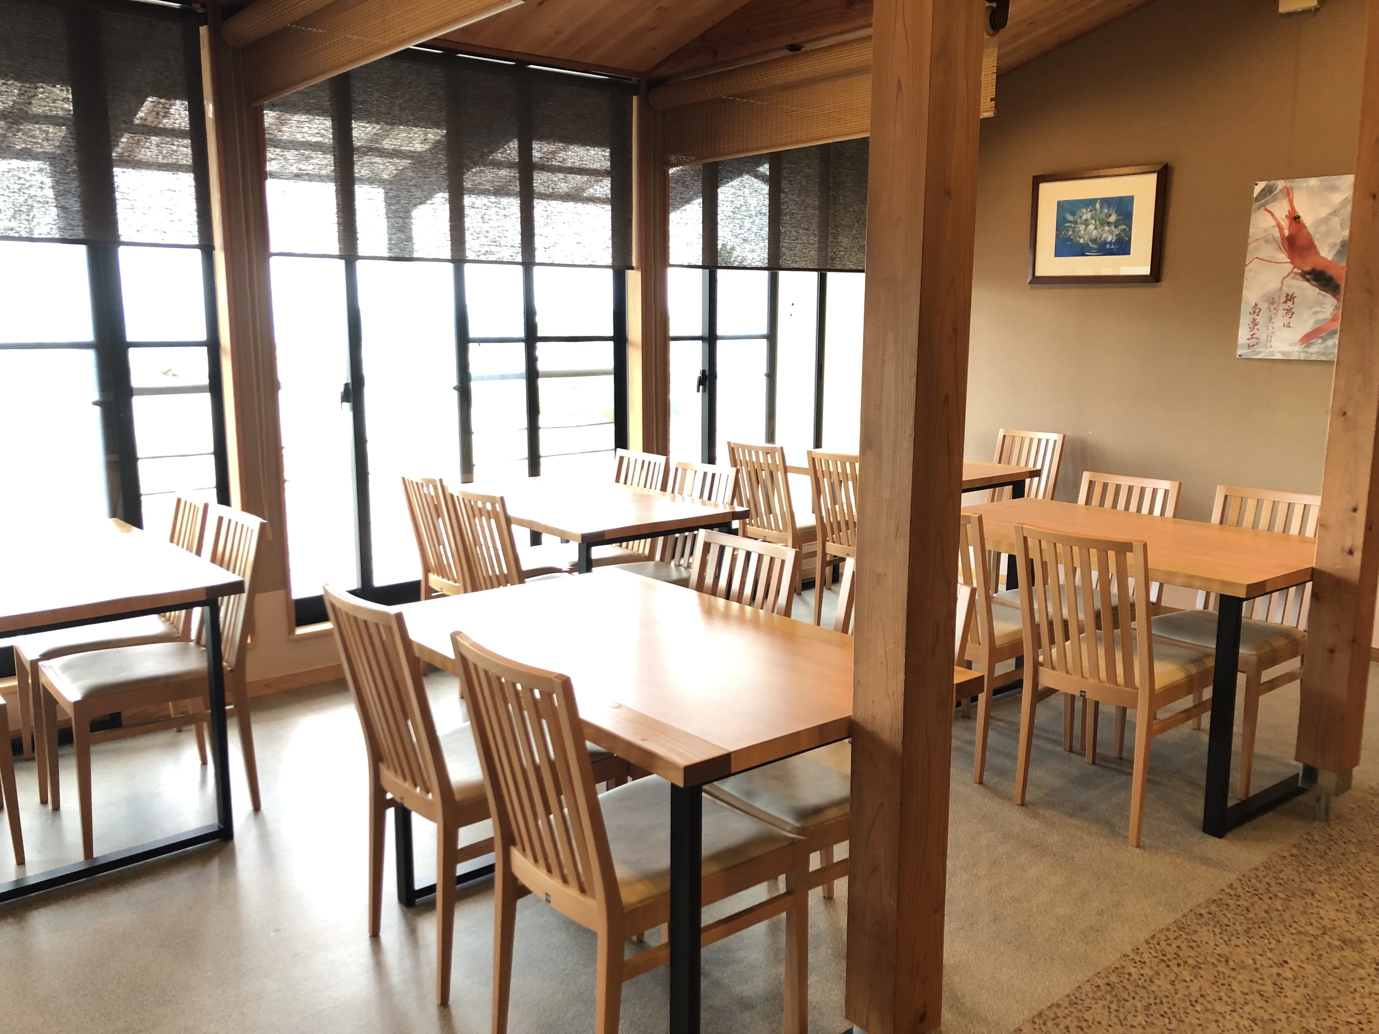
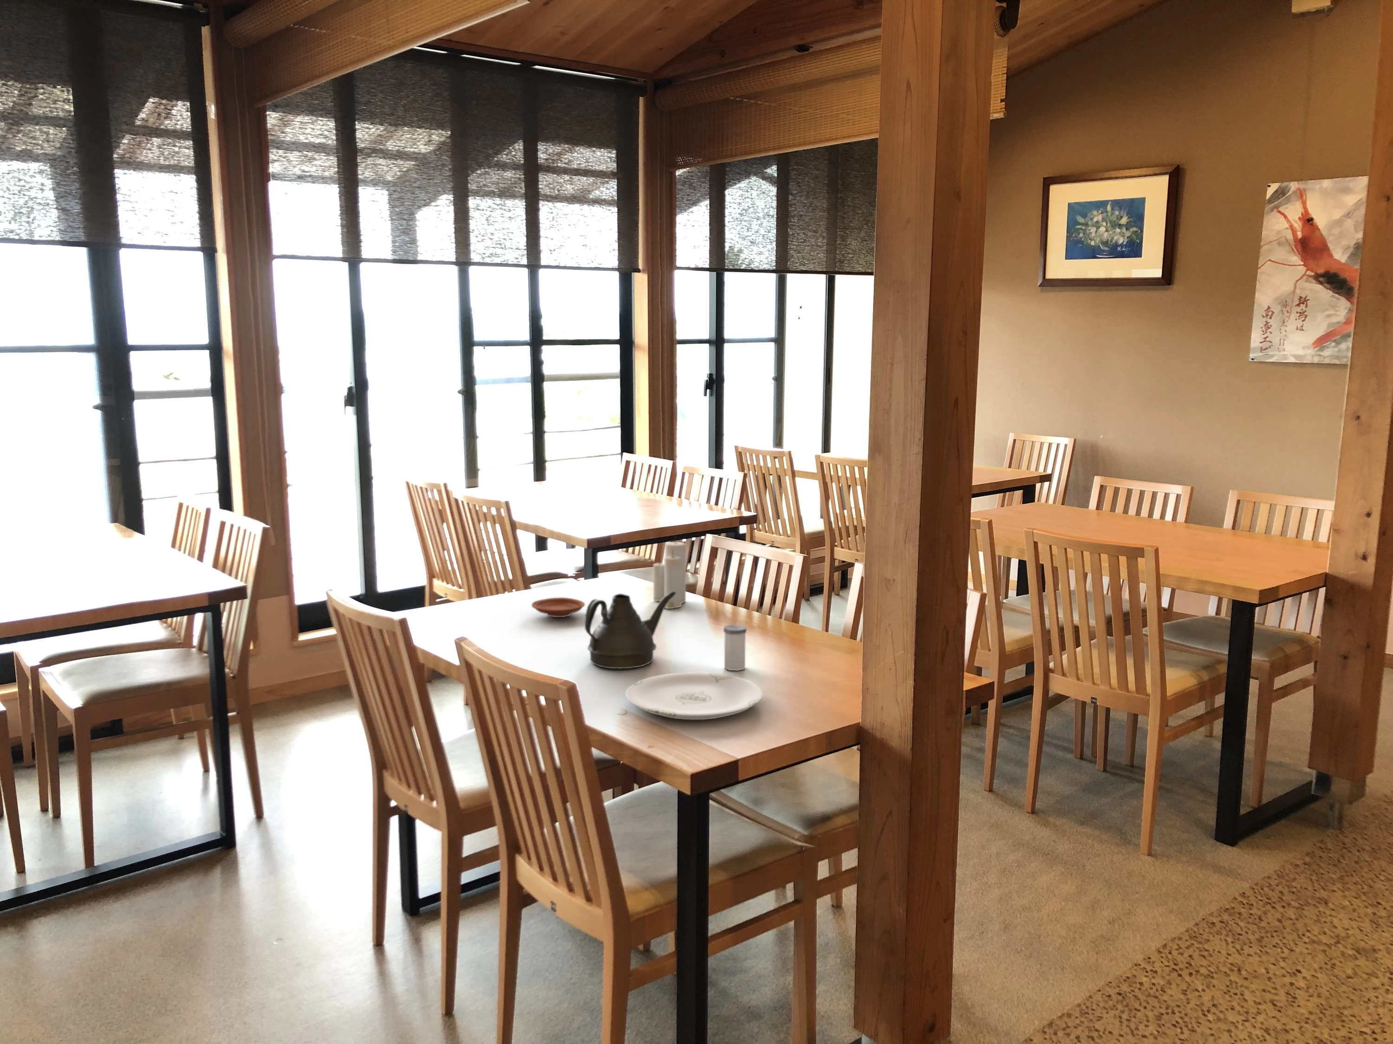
+ candle [653,536,687,610]
+ teapot [585,591,676,669]
+ plate [625,672,763,720]
+ salt shaker [723,624,747,671]
+ plate [531,598,586,617]
